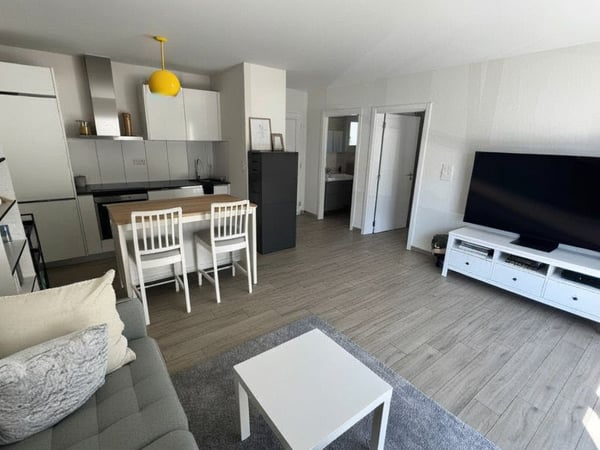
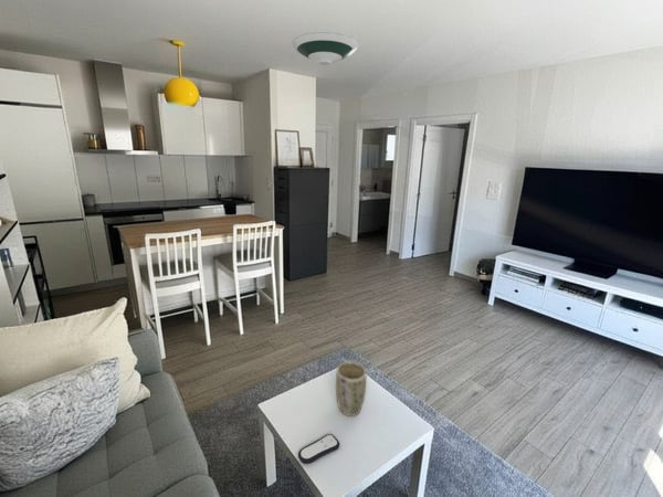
+ remote control [297,433,340,465]
+ plant pot [335,361,367,417]
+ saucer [291,31,359,66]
